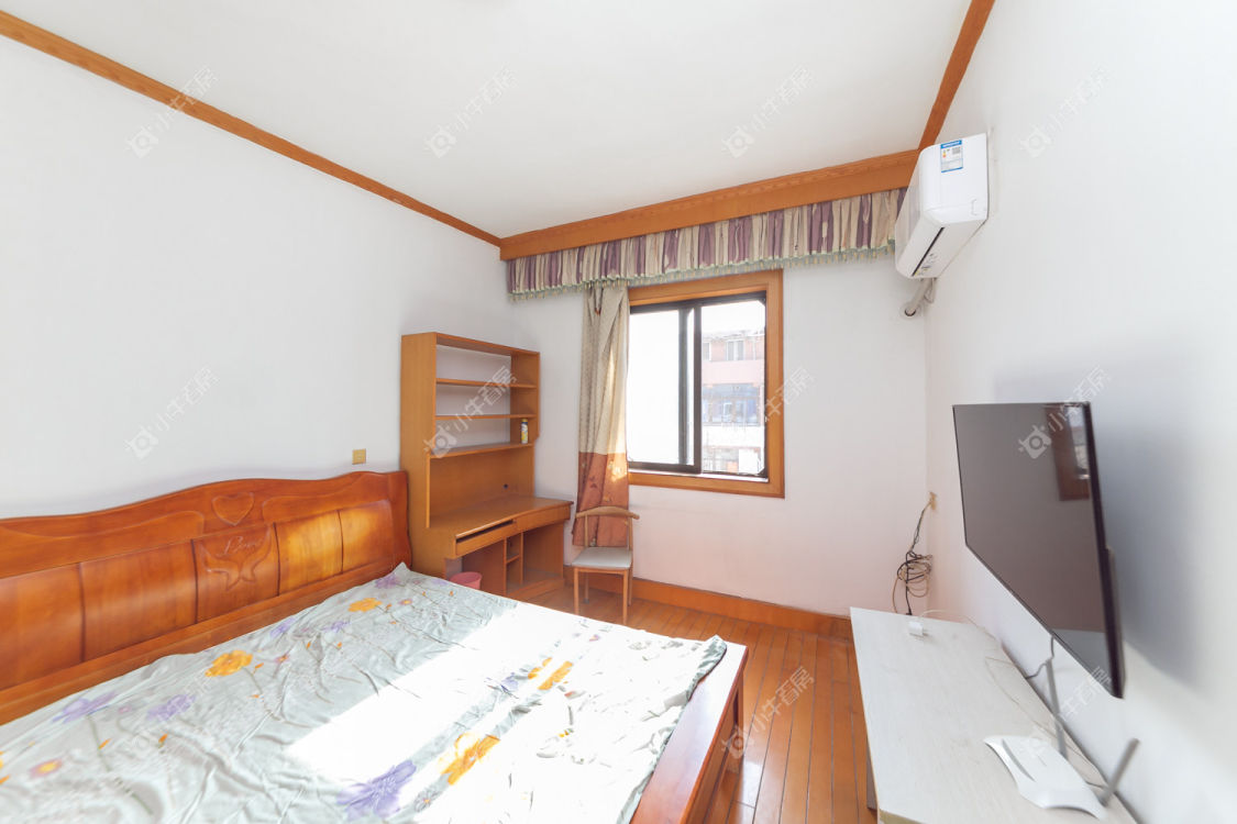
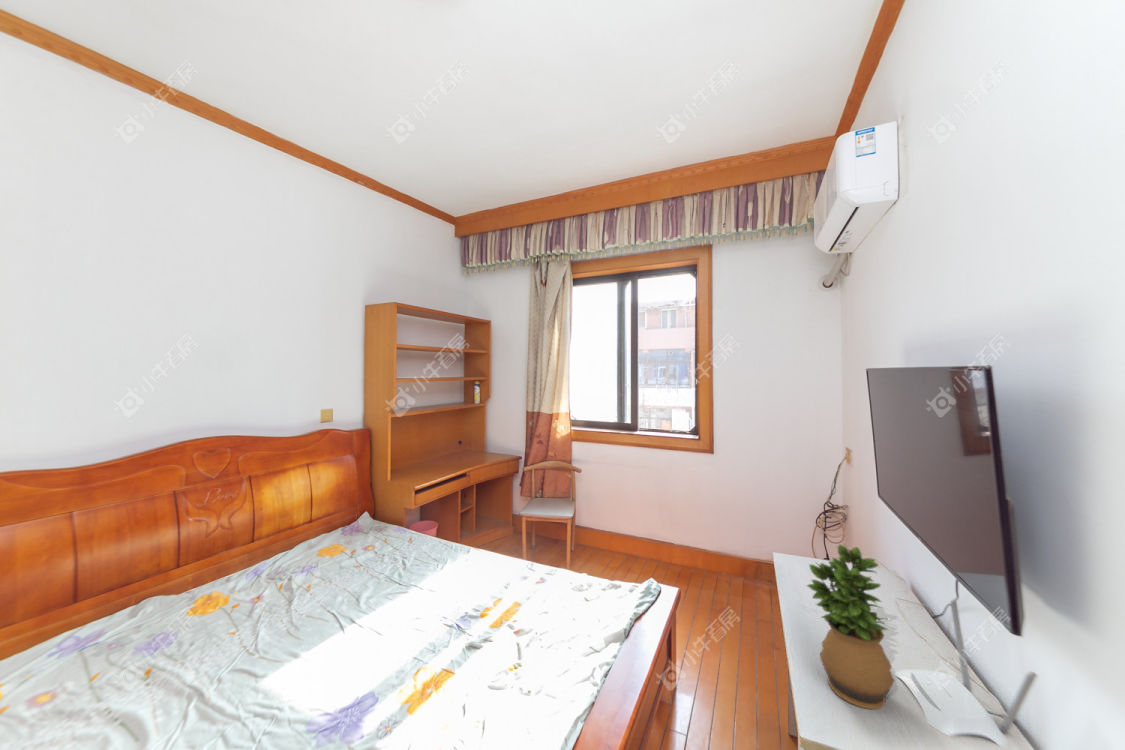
+ potted plant [805,543,895,710]
